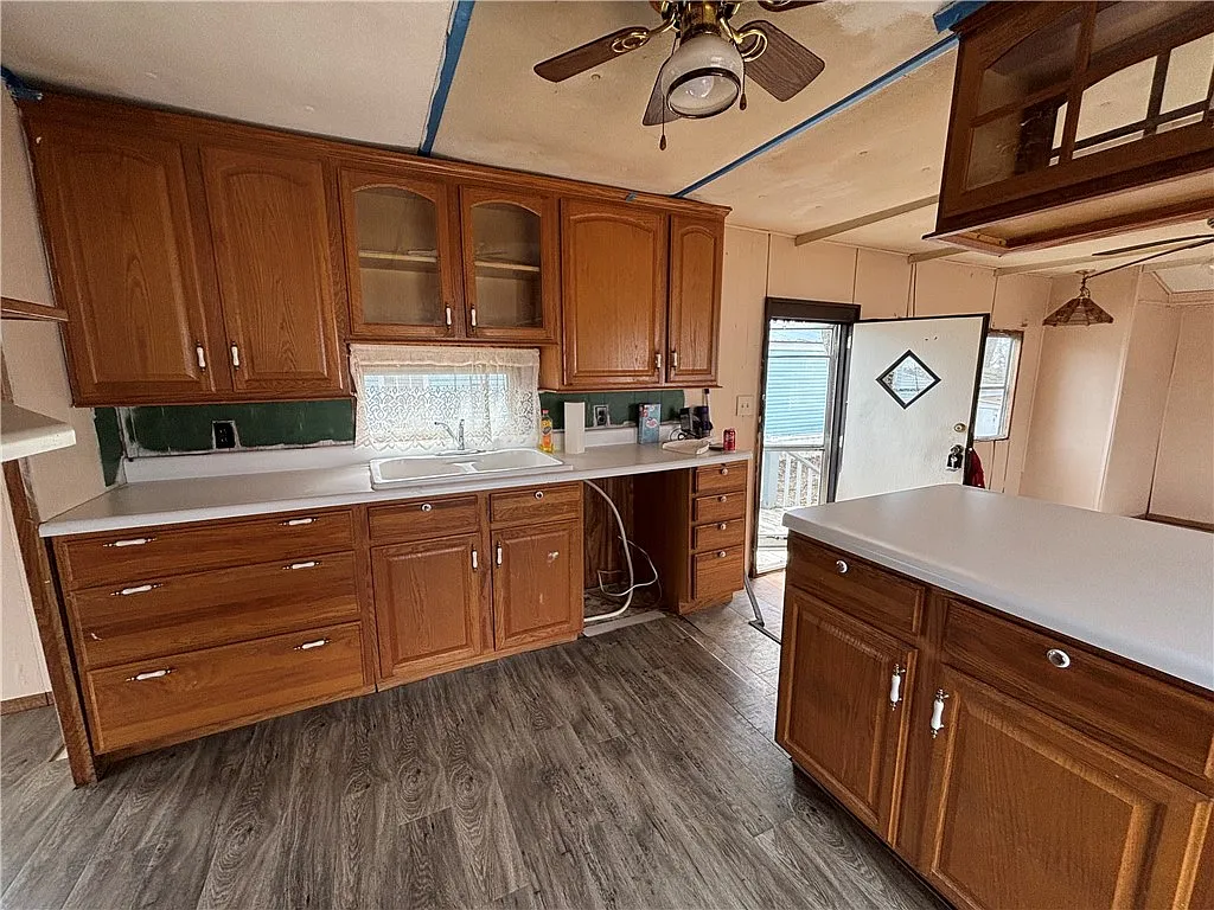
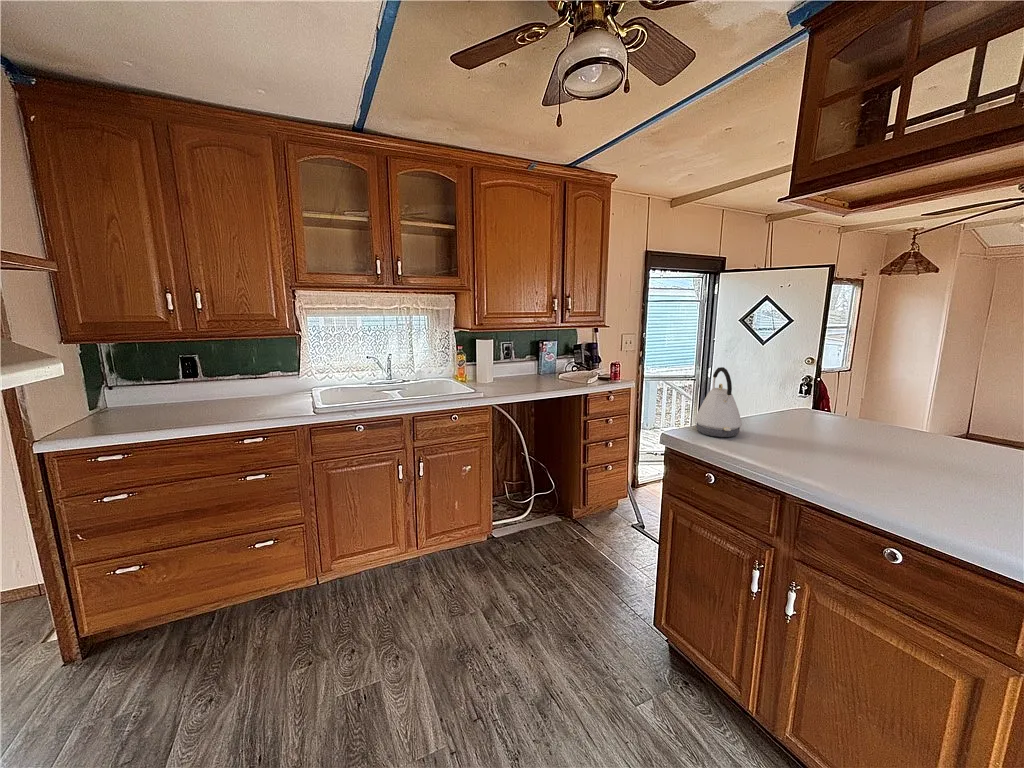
+ kettle [694,366,743,438]
